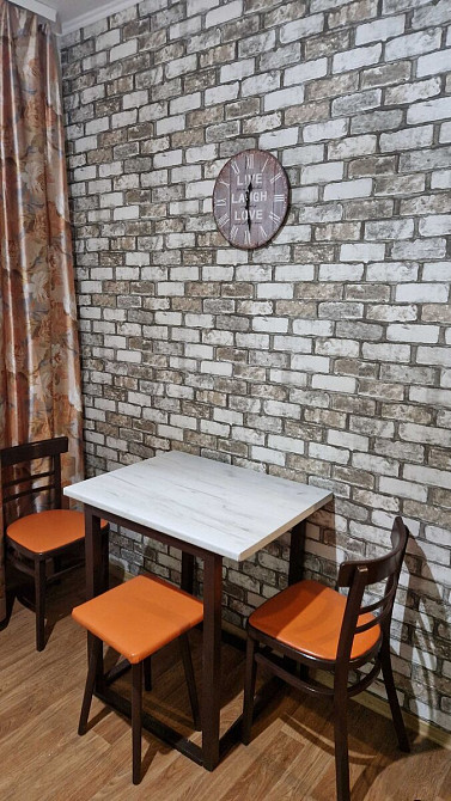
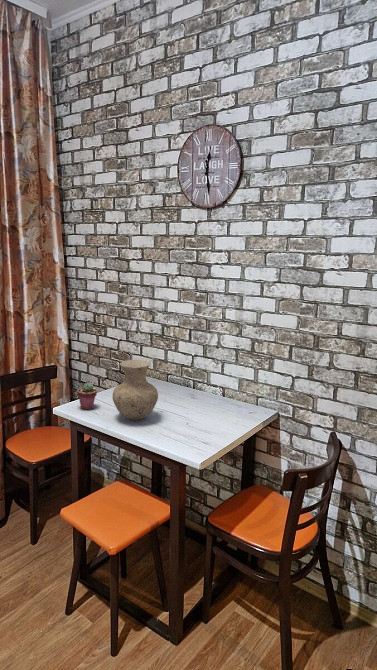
+ potted succulent [76,382,98,410]
+ vase [111,359,159,421]
